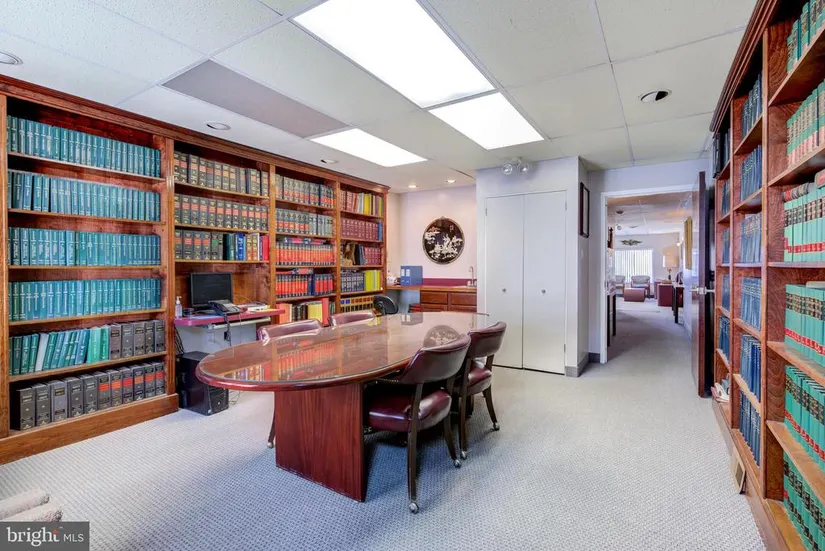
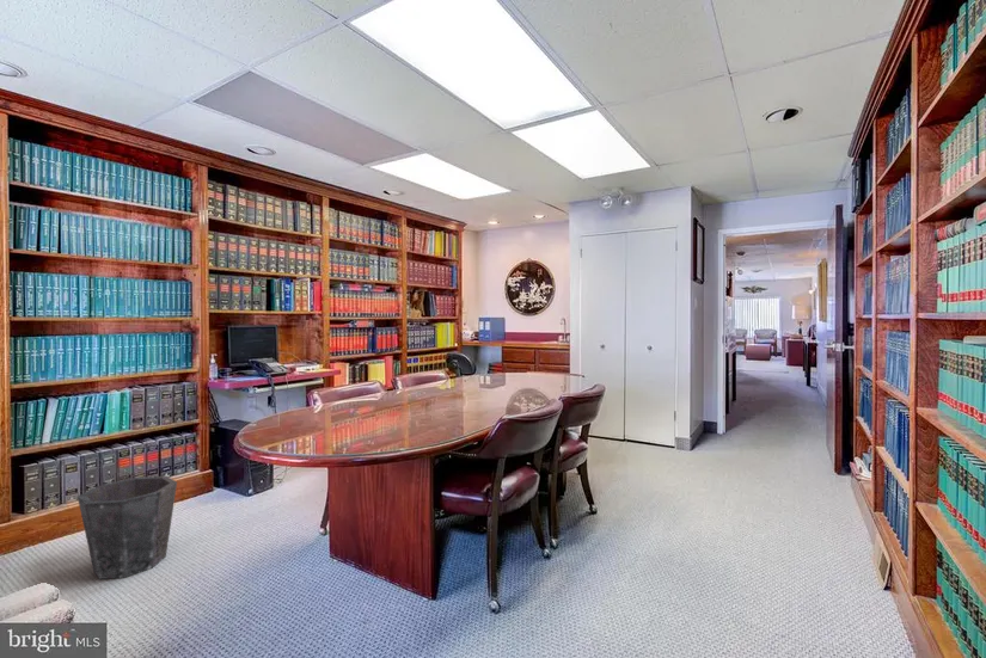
+ waste bin [76,475,178,580]
